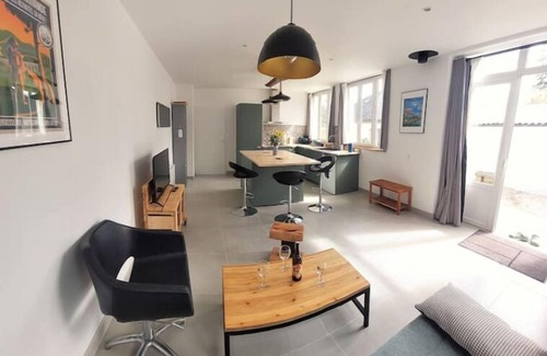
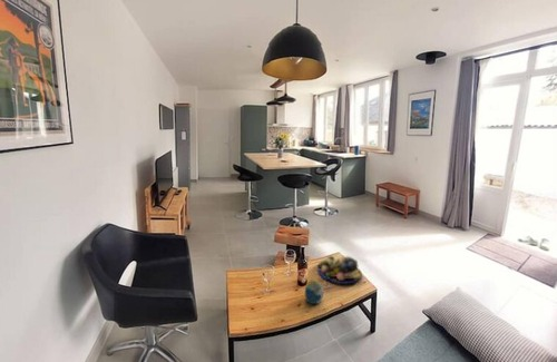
+ decorative egg [304,278,324,305]
+ fruit bowl [316,255,363,284]
